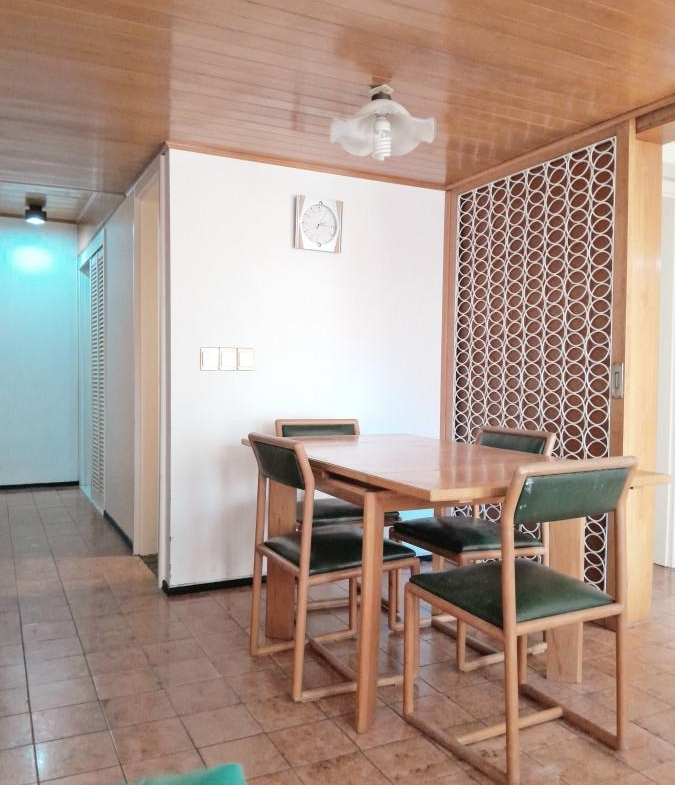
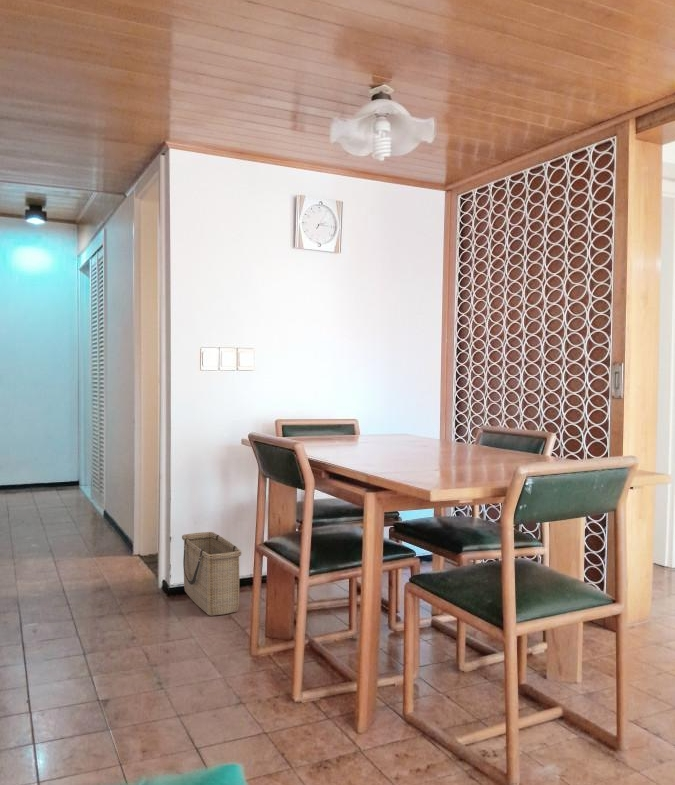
+ basket [181,531,243,617]
